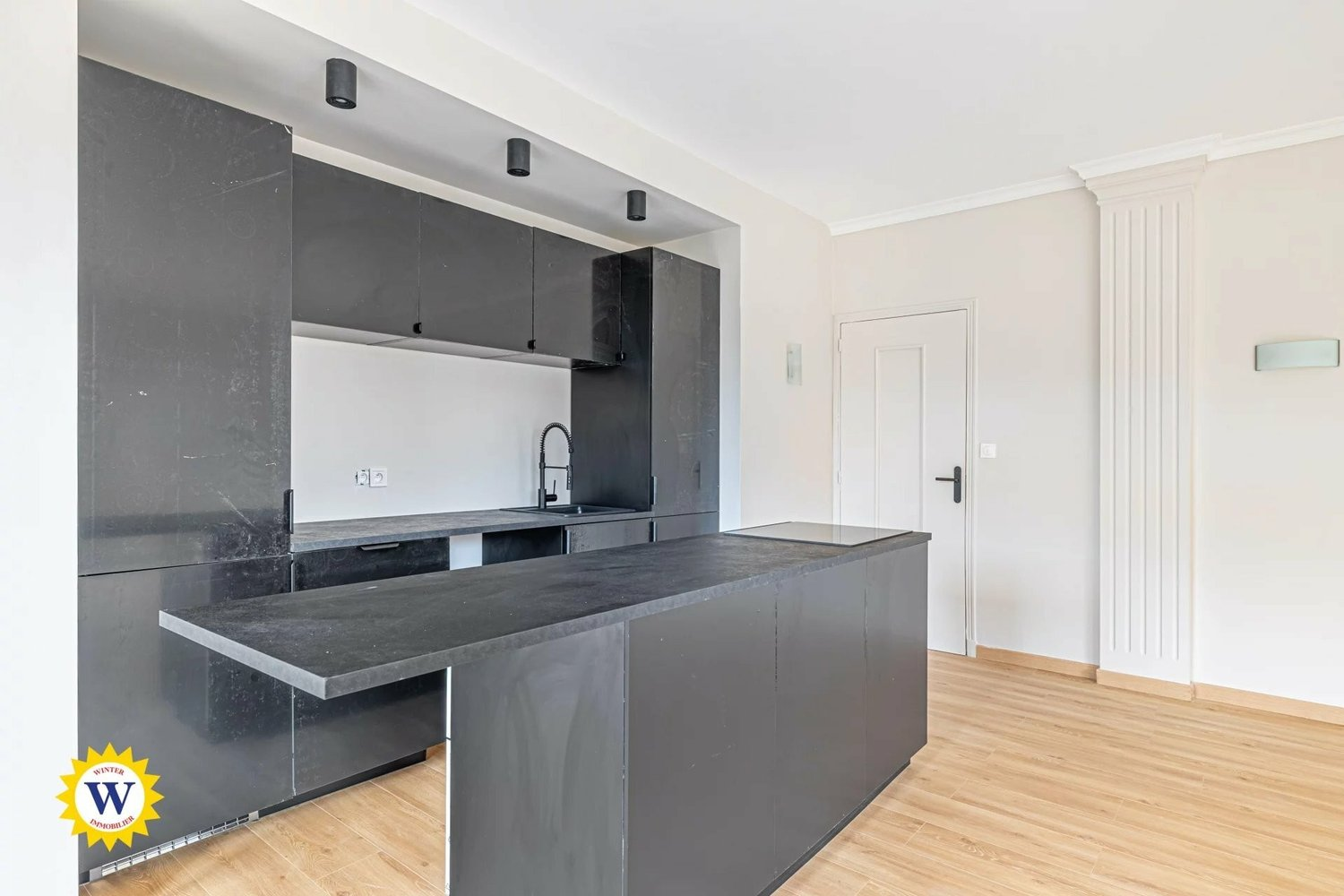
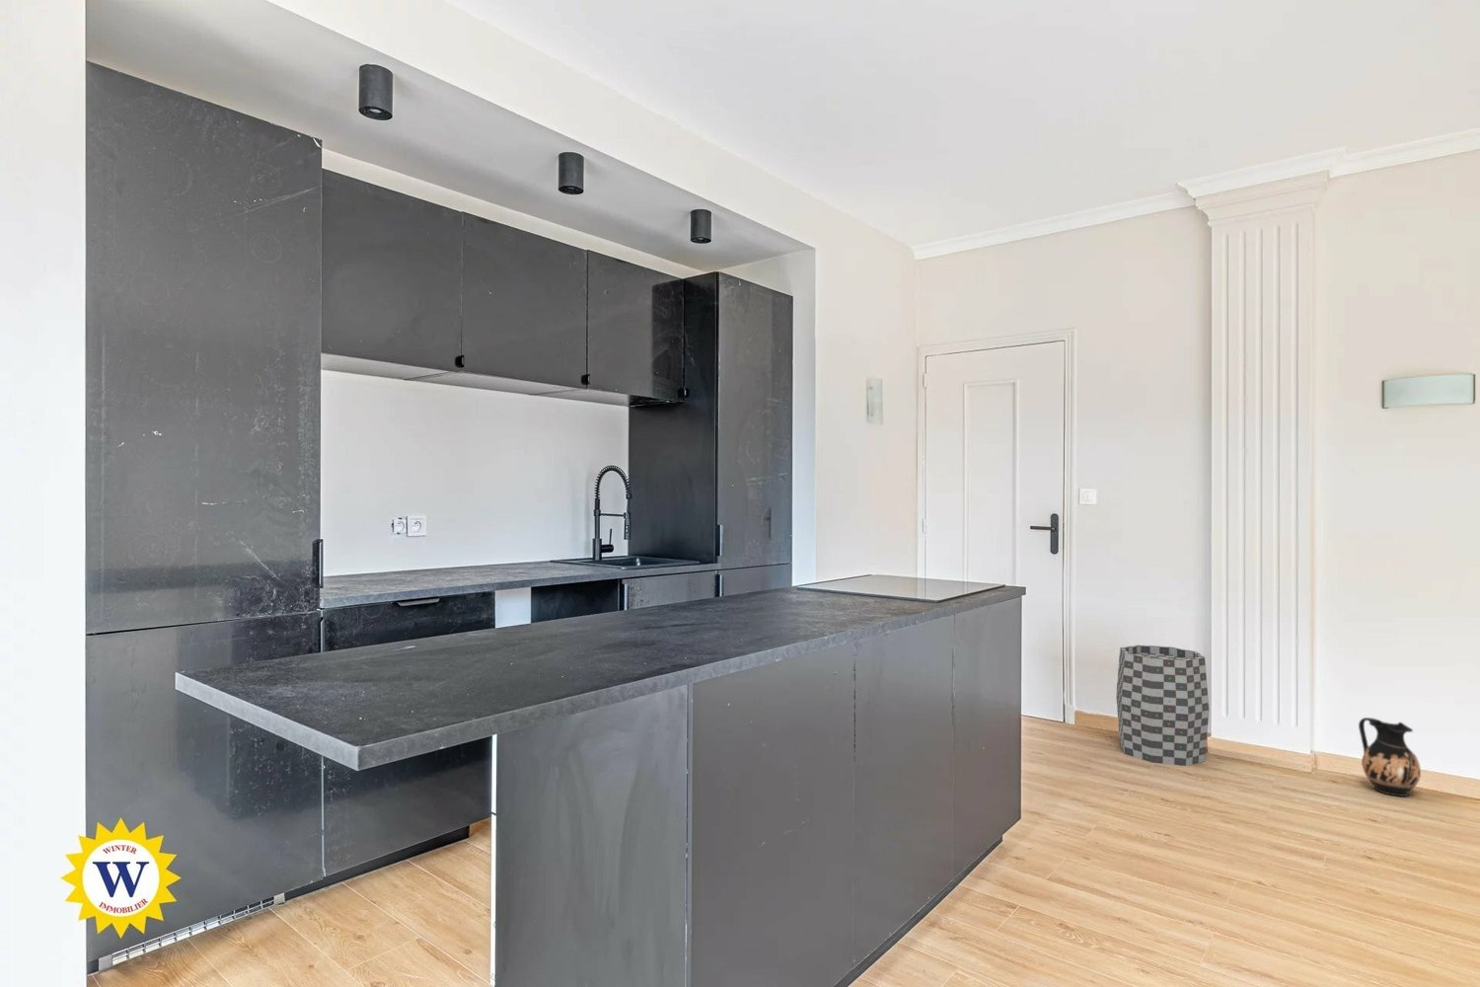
+ ceramic jug [1358,716,1422,798]
+ trash can [1114,644,1210,767]
